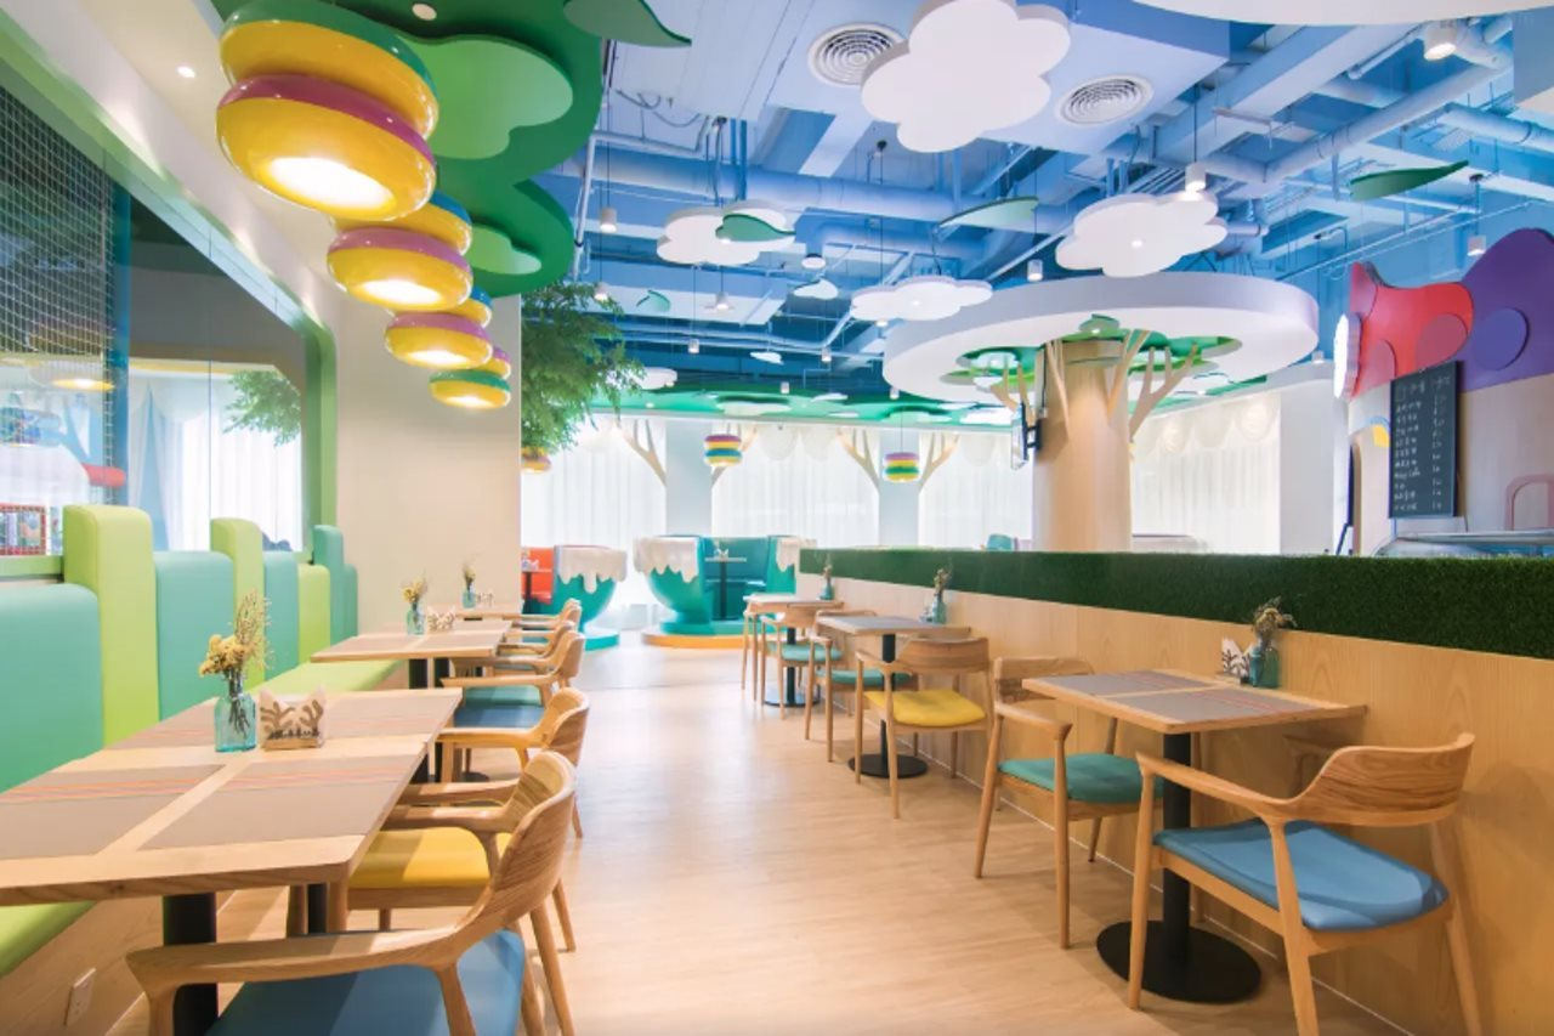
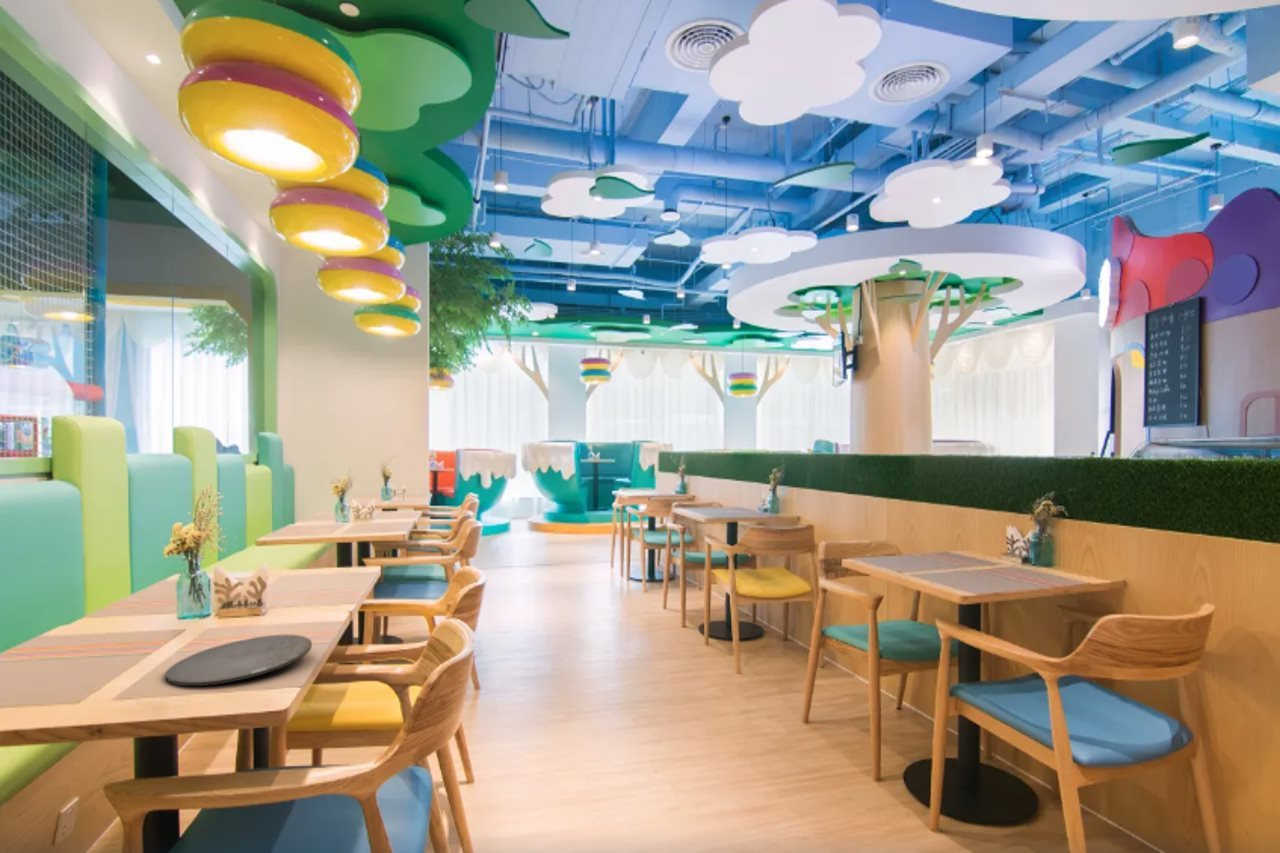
+ plate [164,634,313,687]
